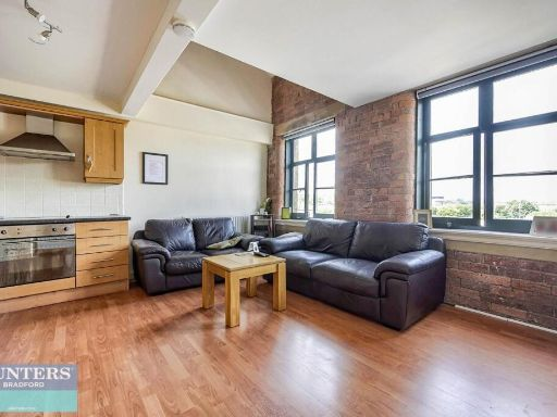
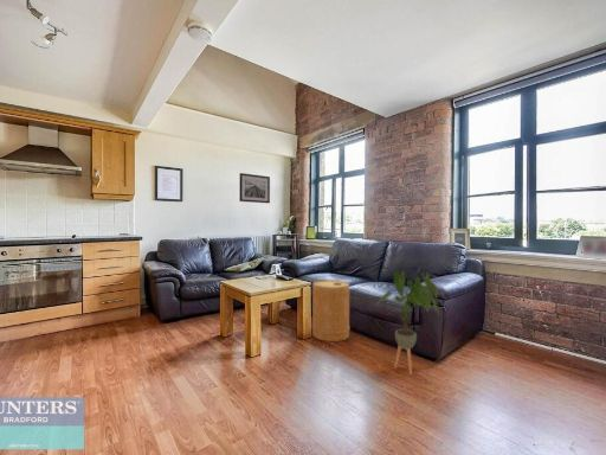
+ house plant [378,269,440,377]
+ basket [311,278,352,342]
+ wall art [238,172,271,204]
